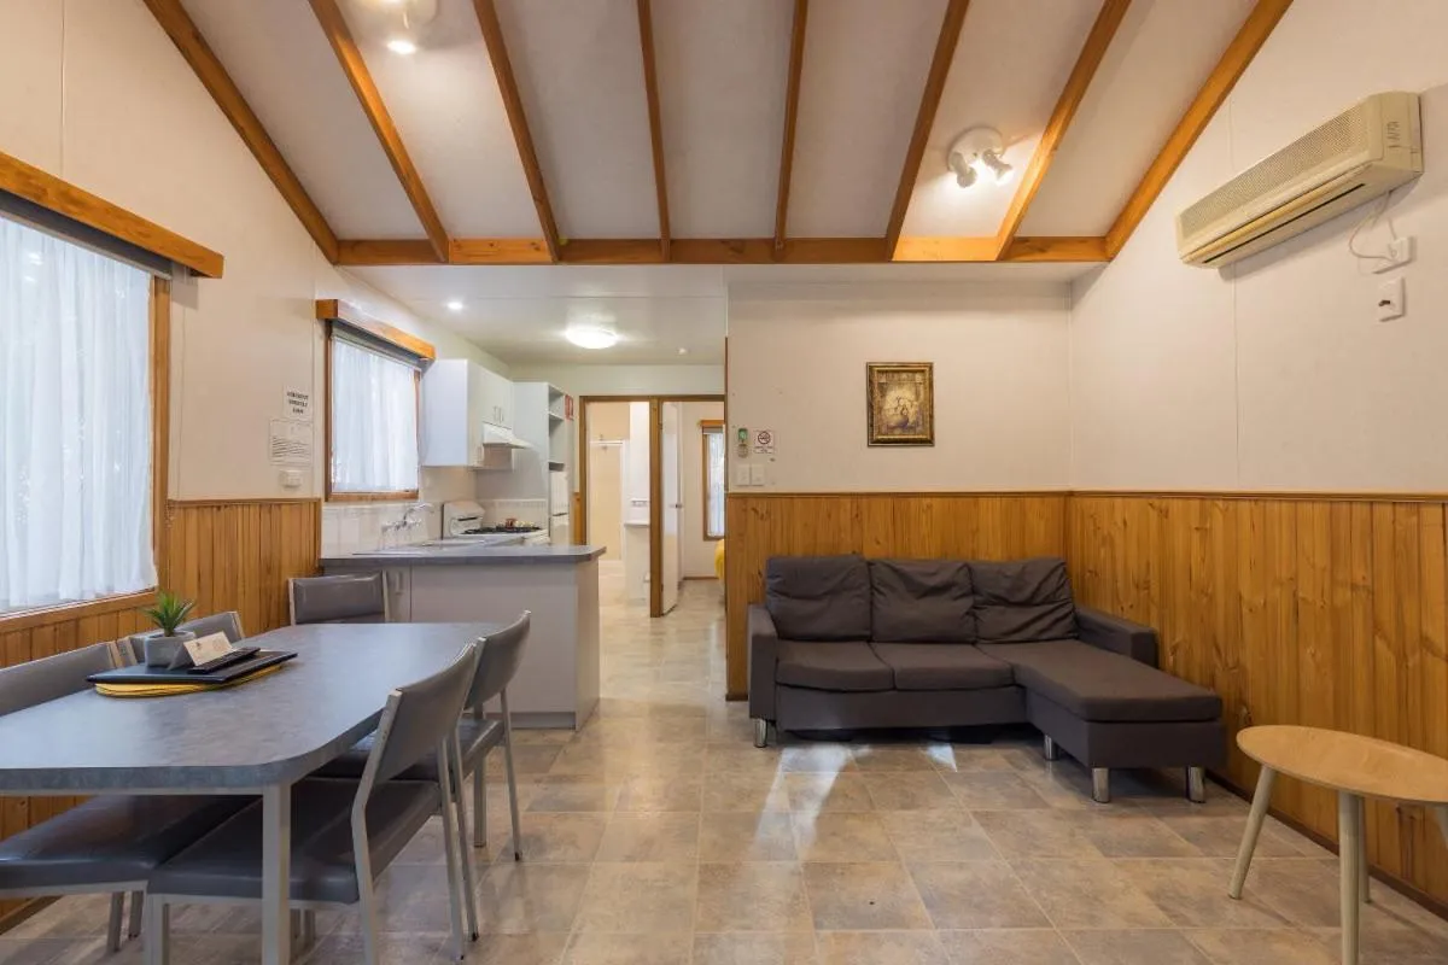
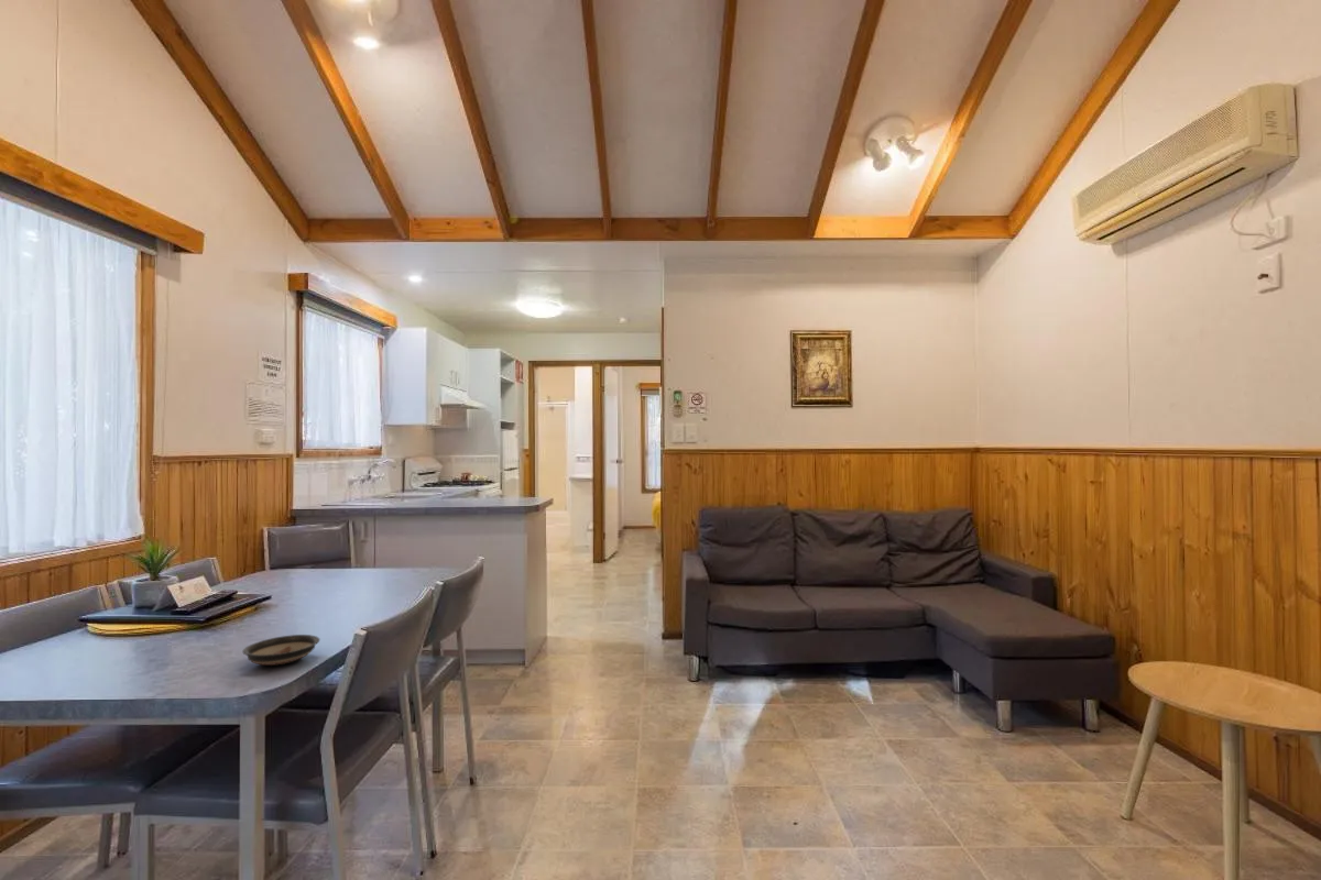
+ saucer [241,634,321,667]
